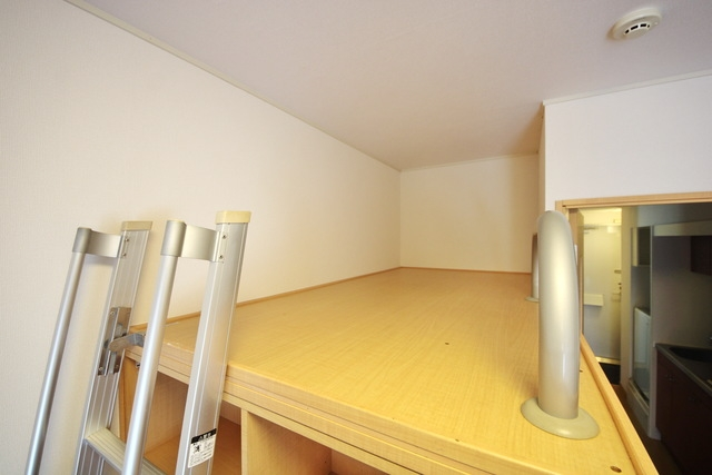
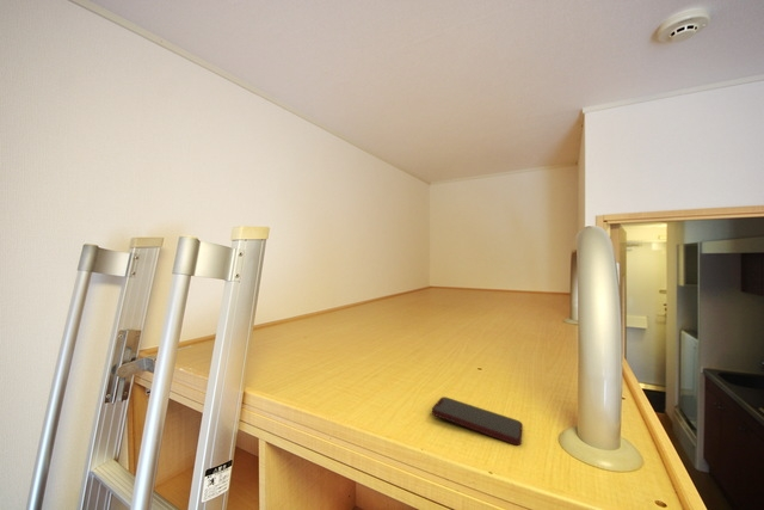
+ smartphone [431,395,524,447]
